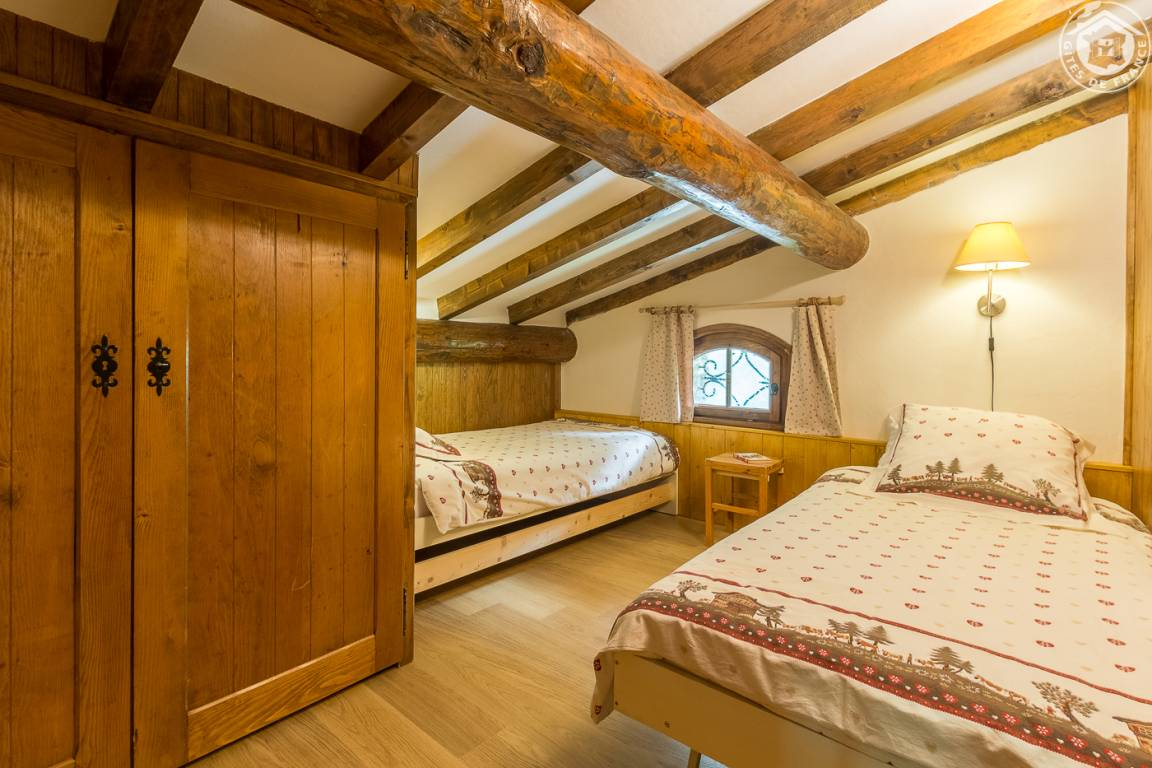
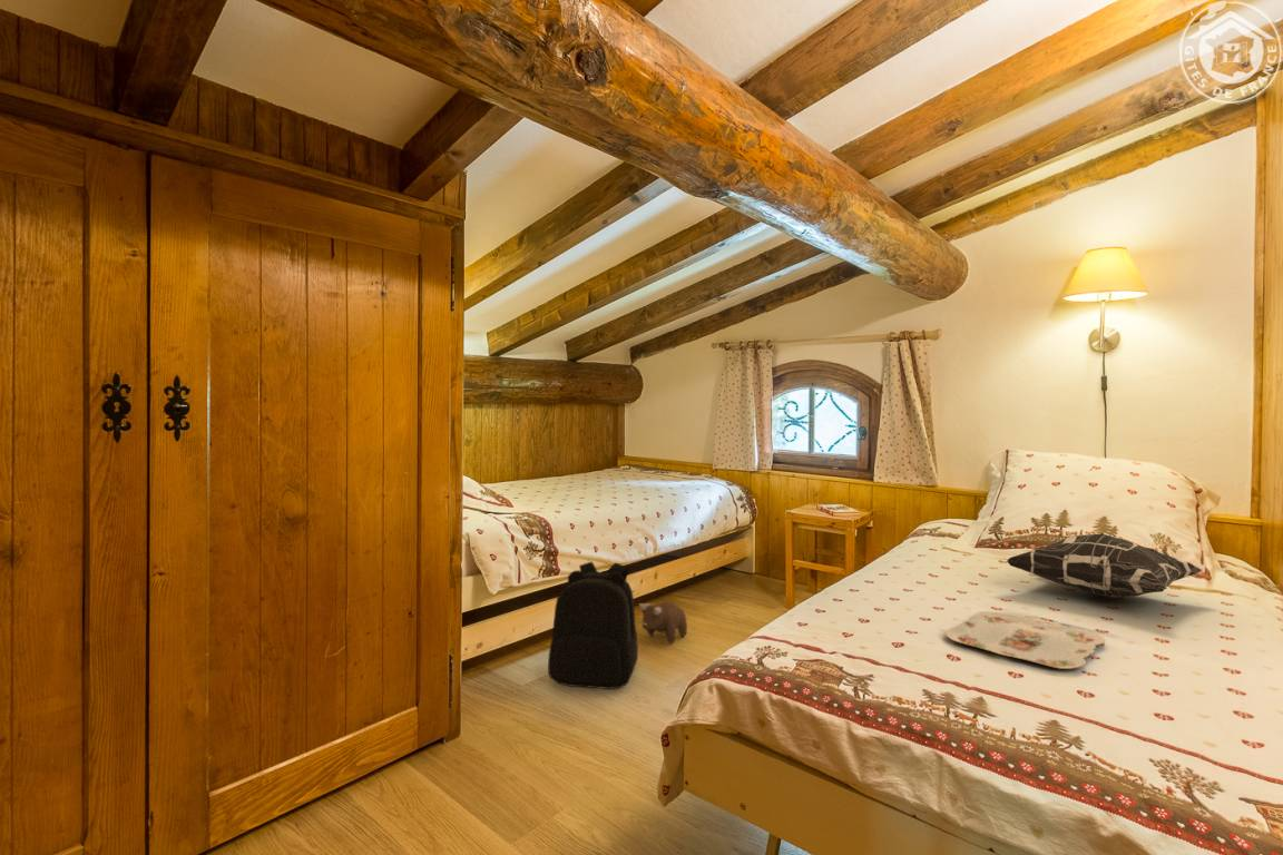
+ plush toy [638,601,688,645]
+ backpack [547,561,639,690]
+ serving tray [944,610,1106,670]
+ decorative pillow [1006,532,1203,599]
